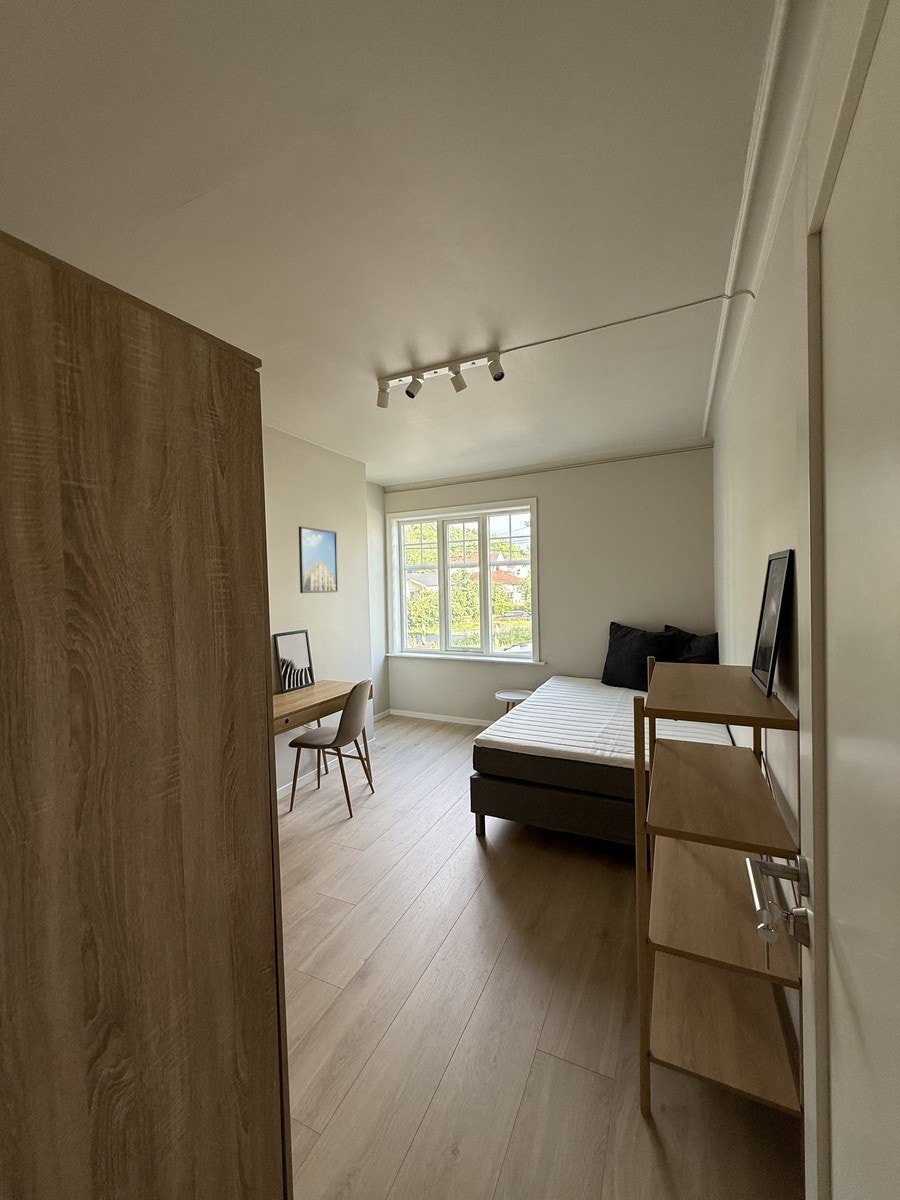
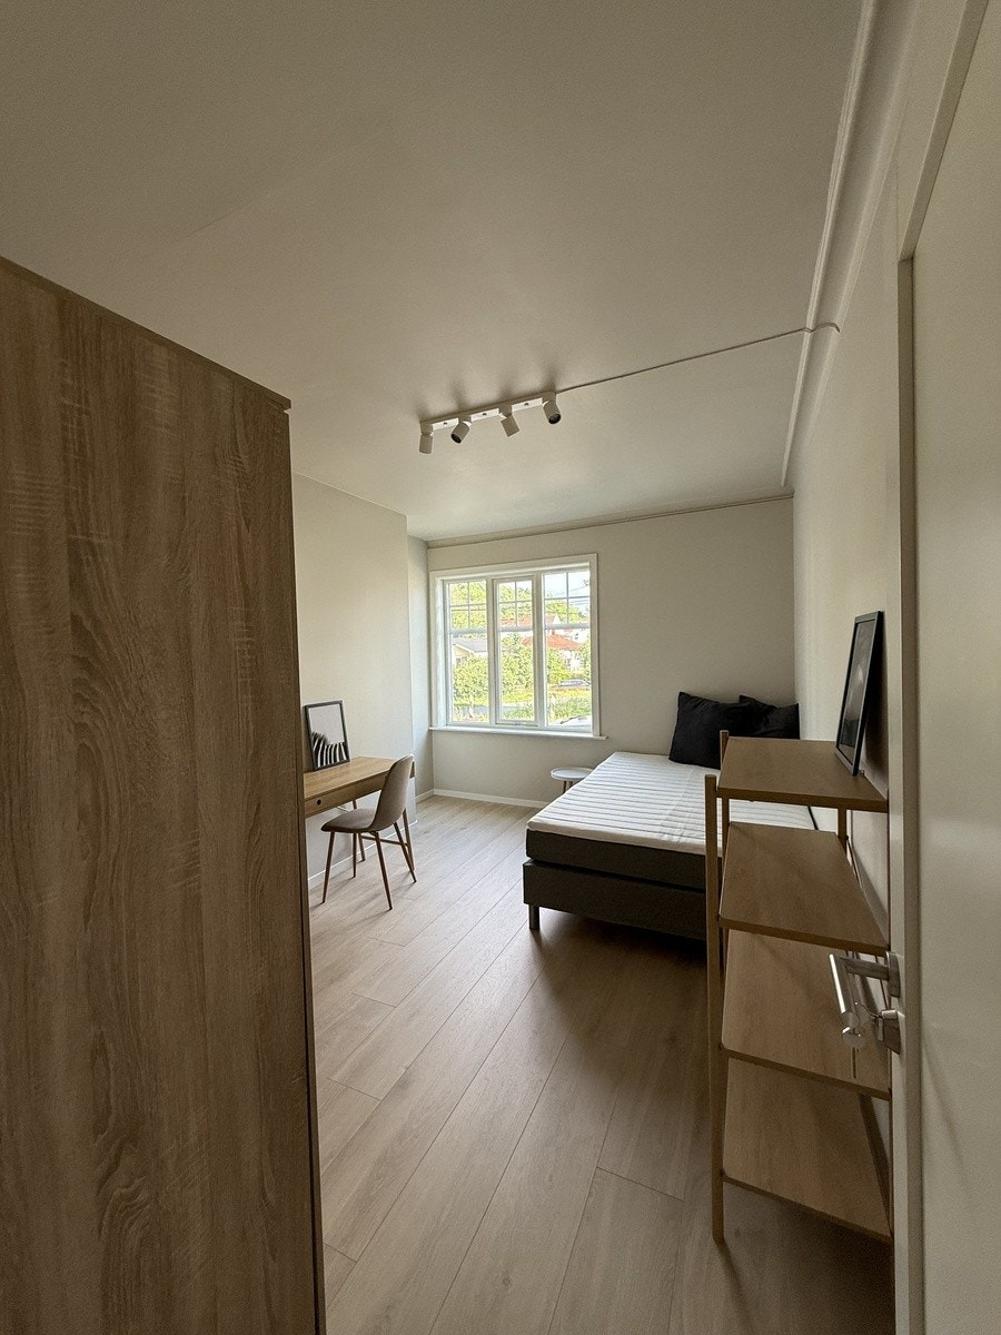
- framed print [298,526,339,594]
